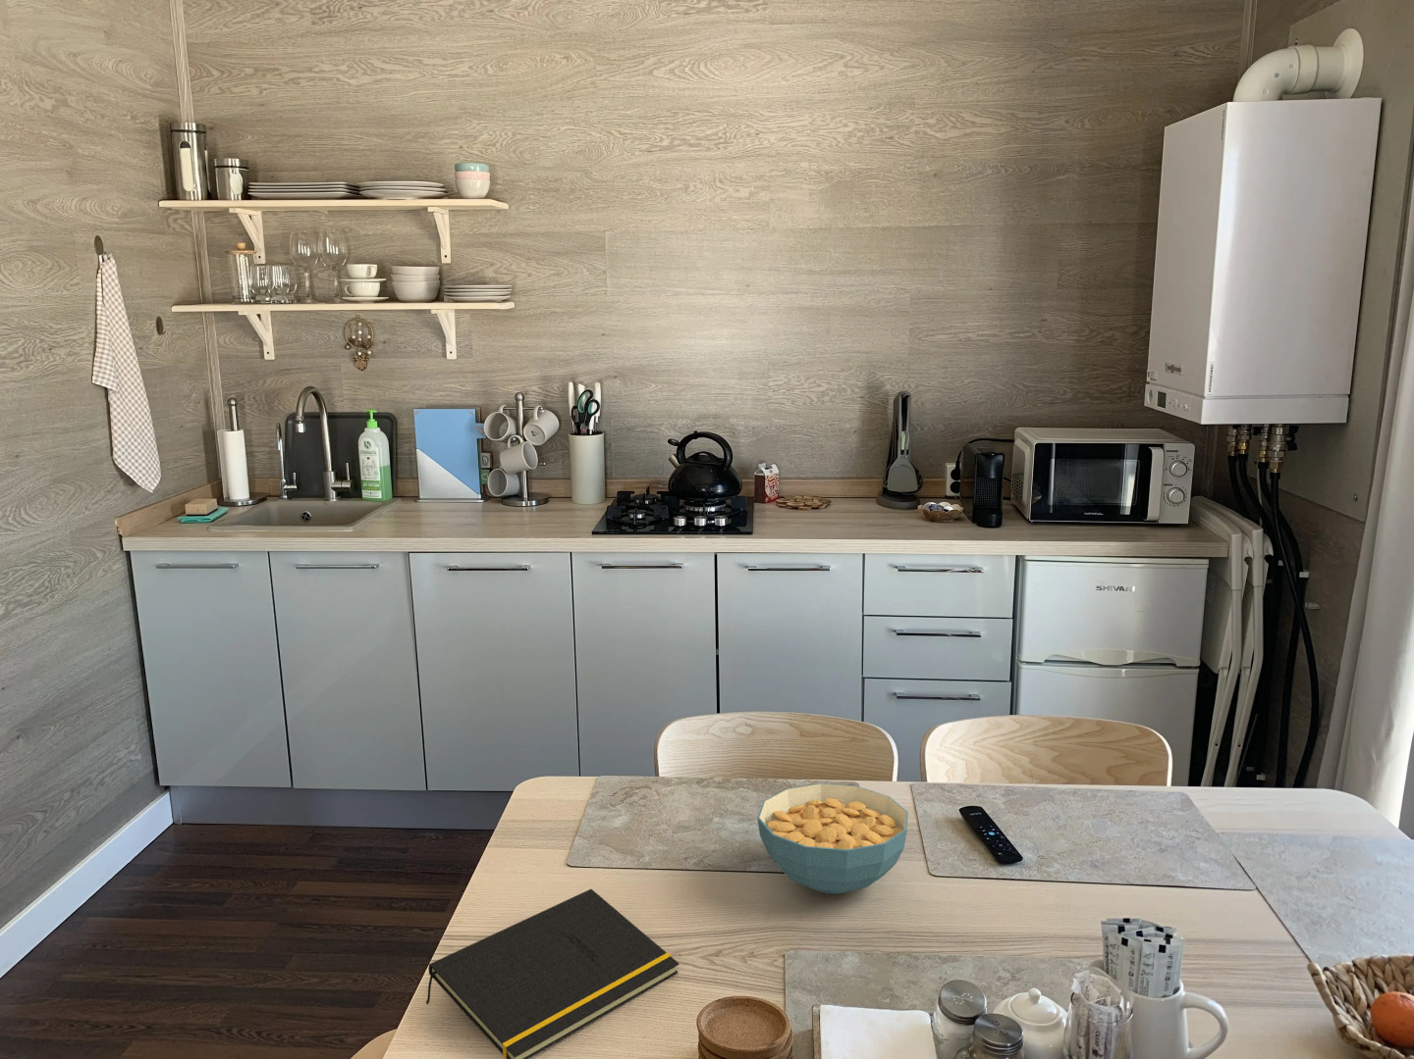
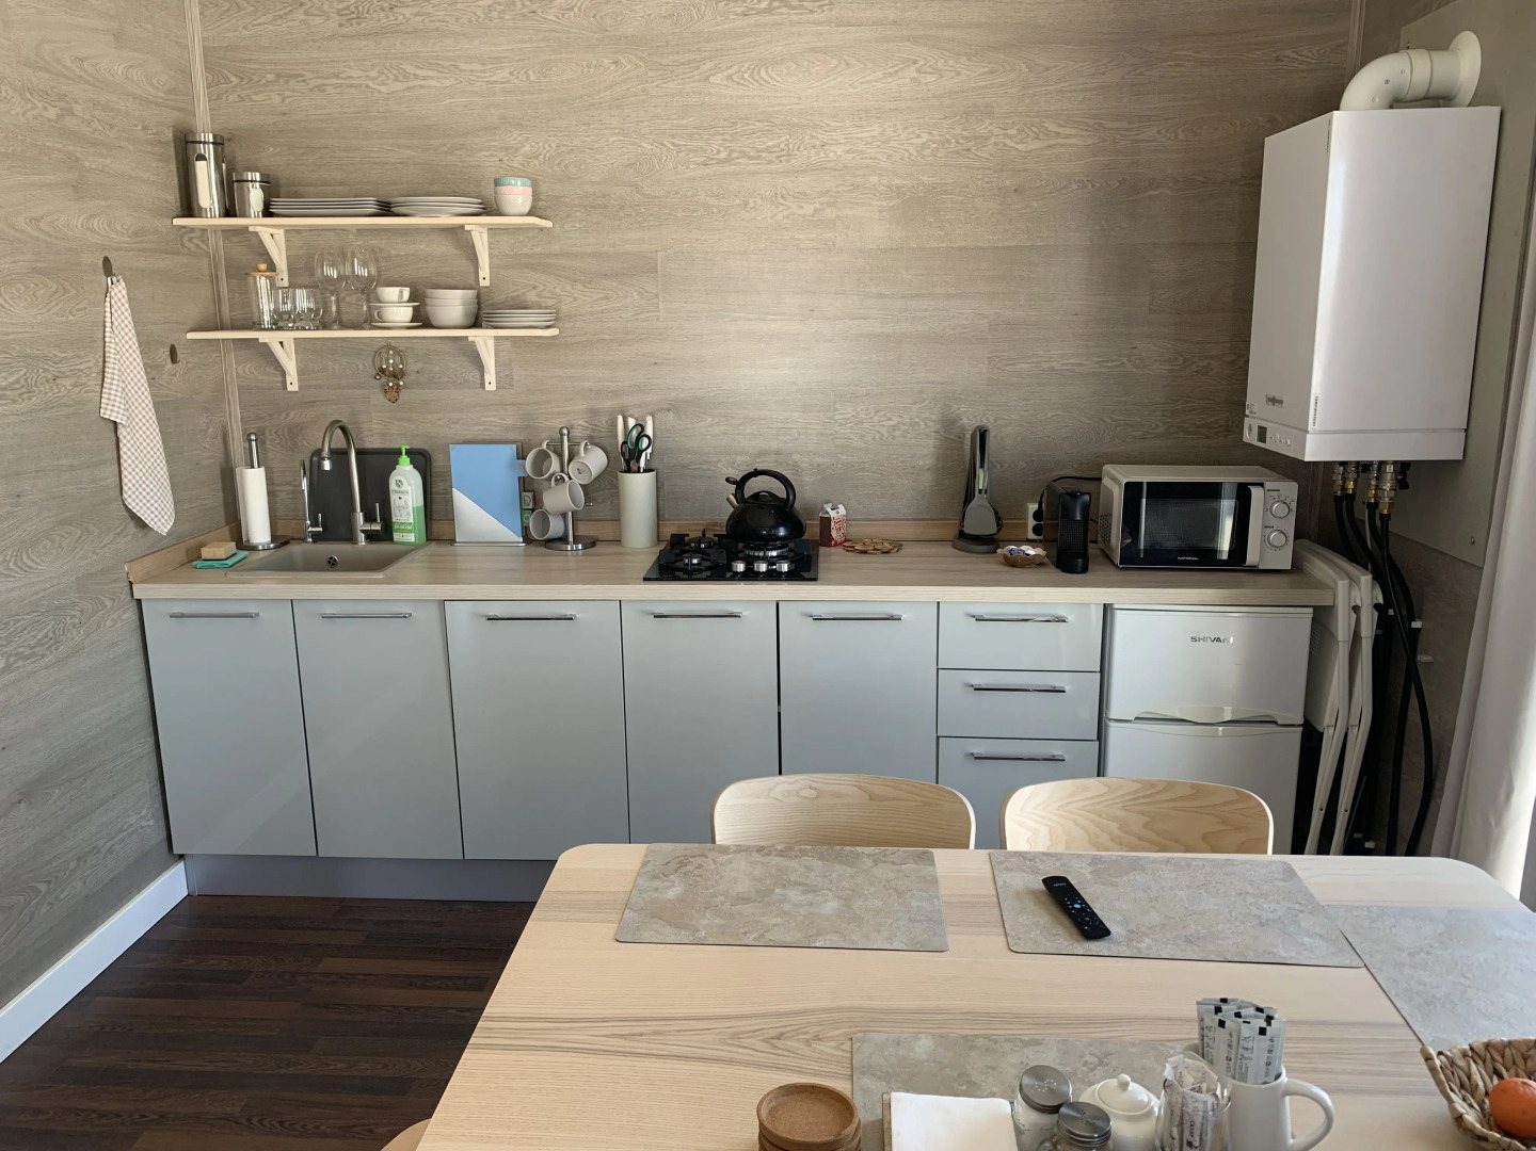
- notepad [425,889,679,1059]
- cereal bowl [756,782,910,895]
